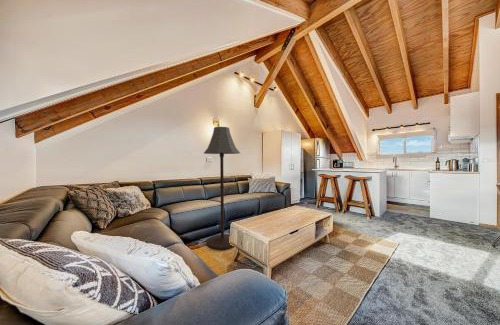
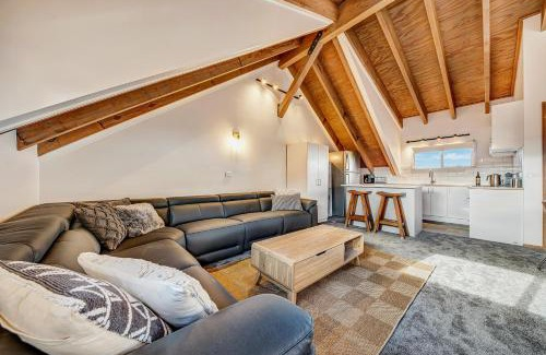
- floor lamp [203,126,241,251]
